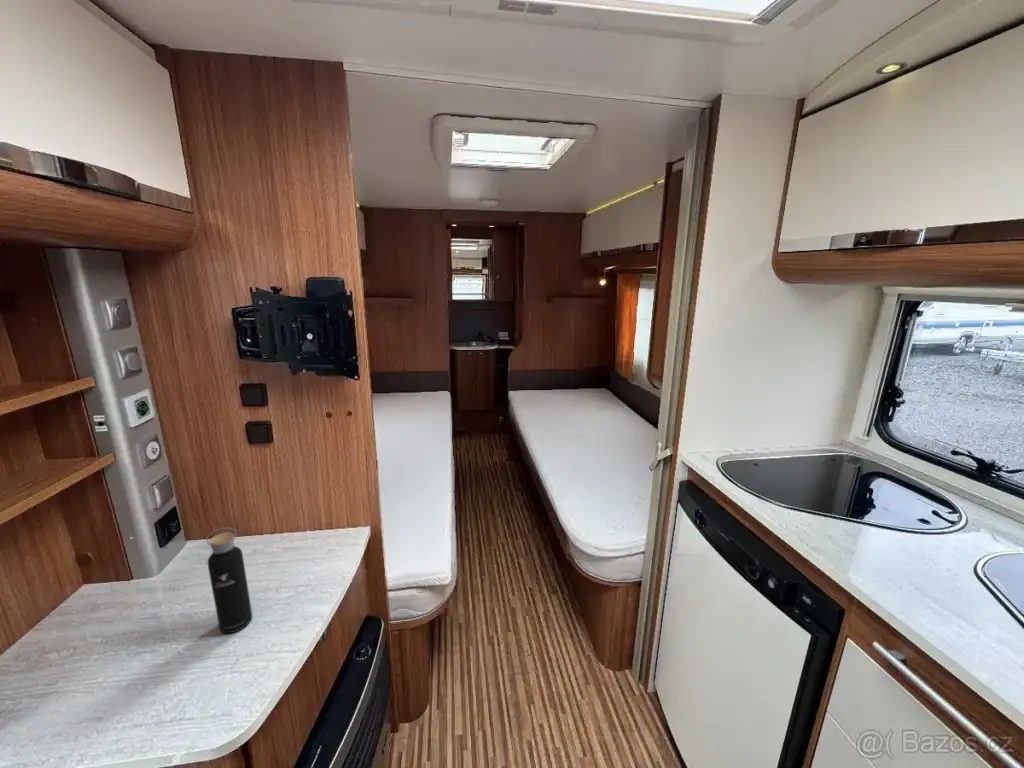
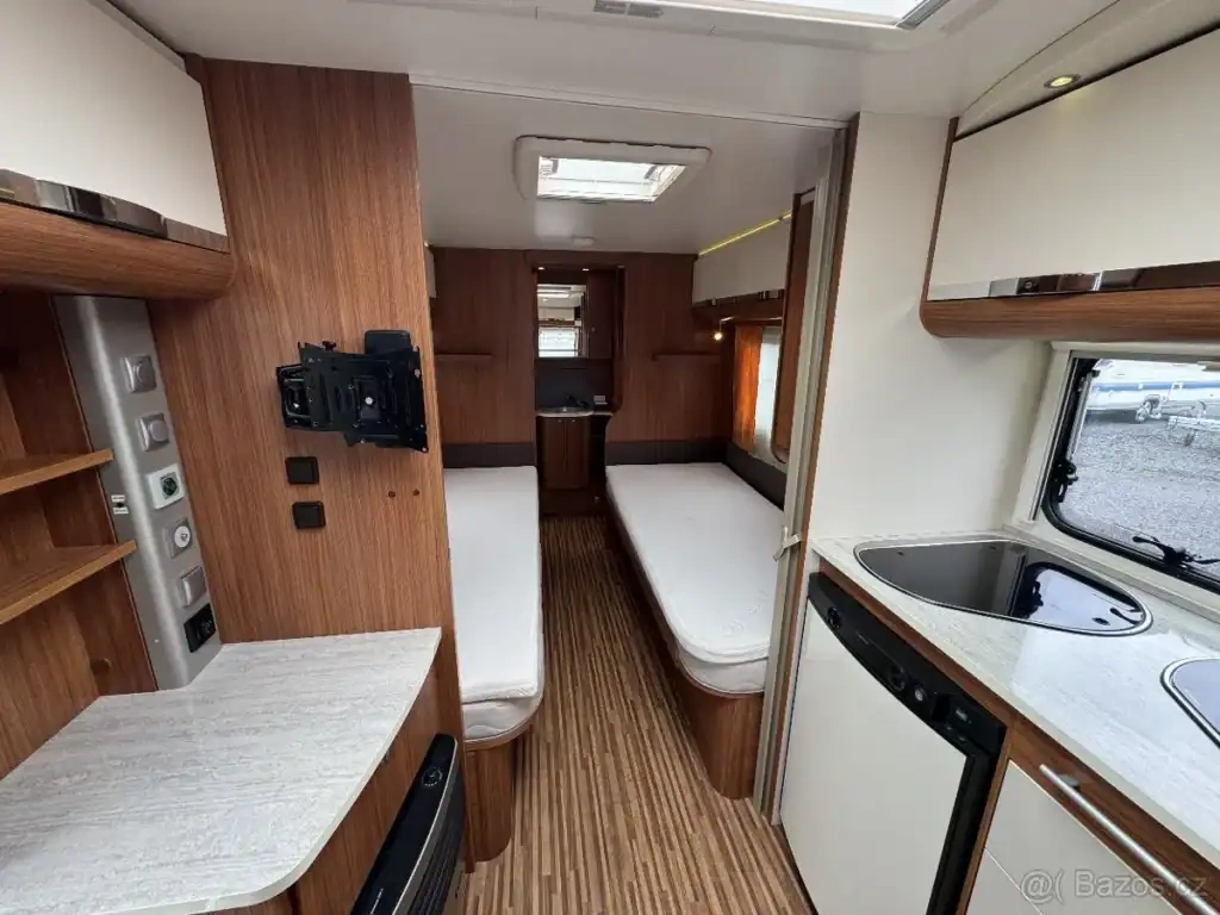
- water bottle [205,527,253,634]
